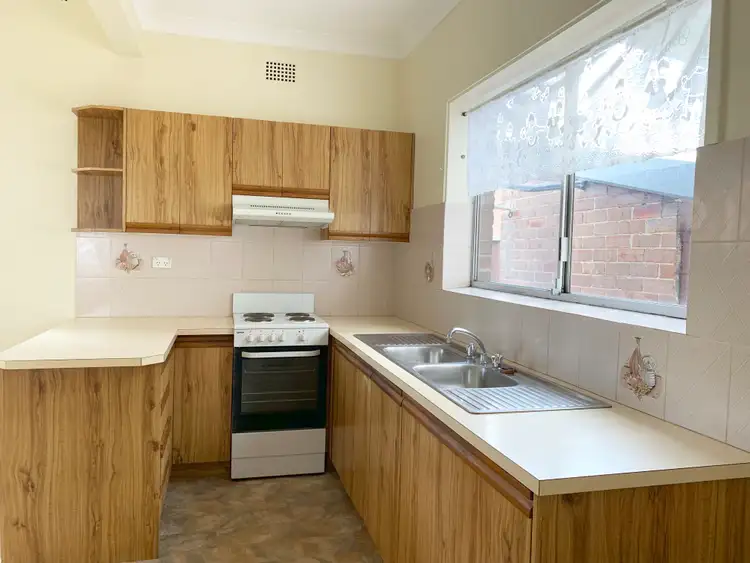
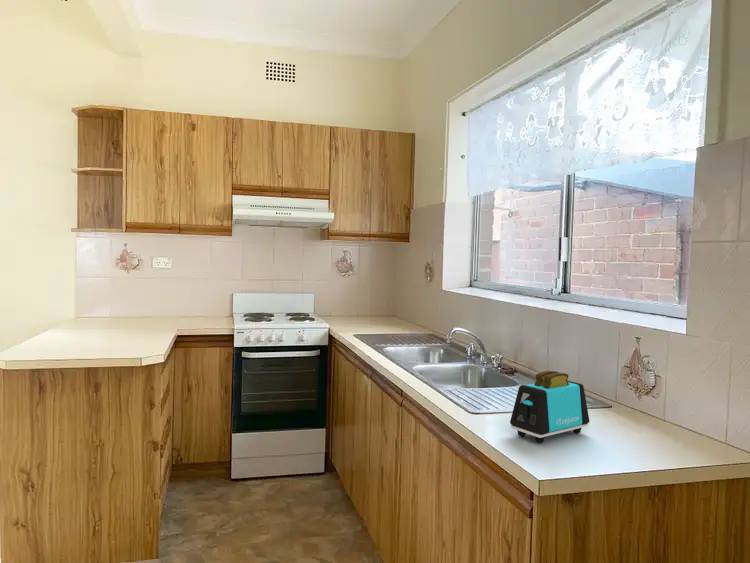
+ toaster [509,370,590,444]
